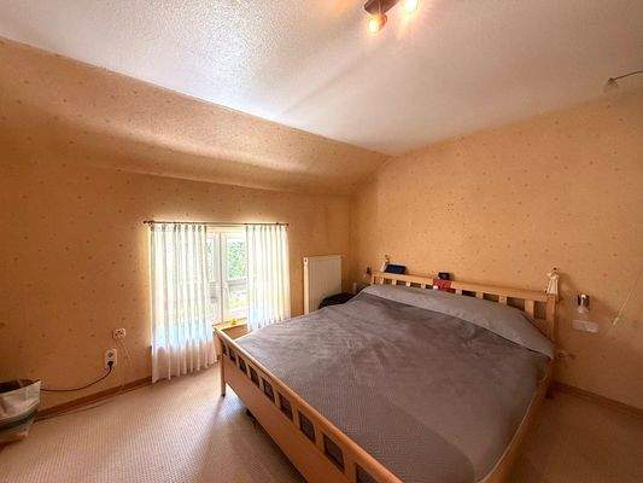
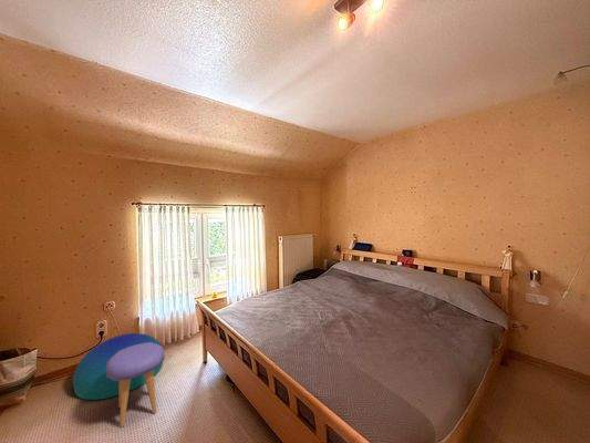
+ pouf [72,332,164,401]
+ stool [106,342,165,427]
